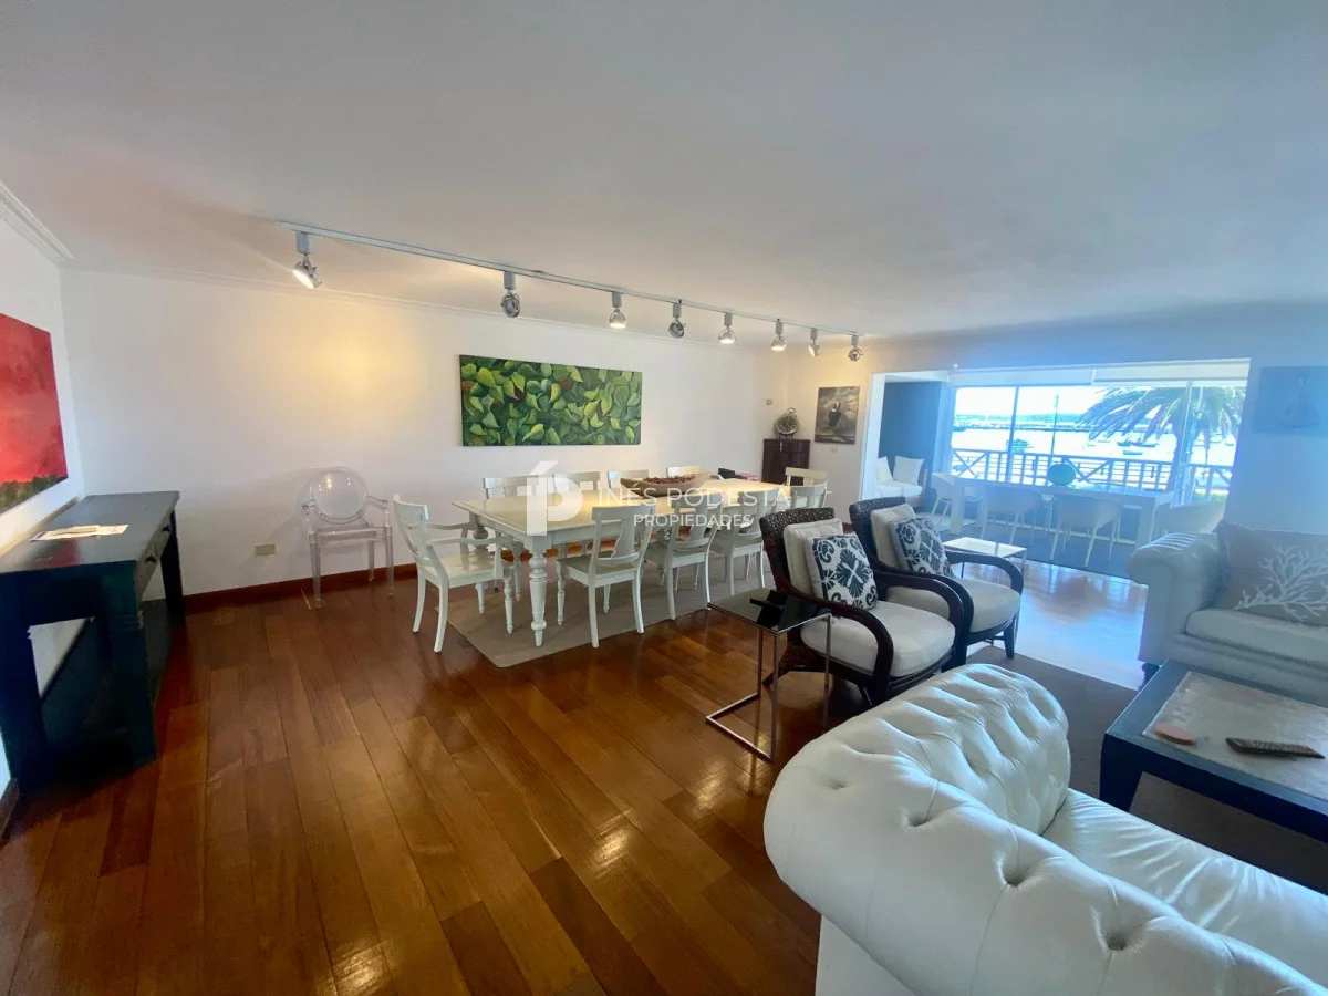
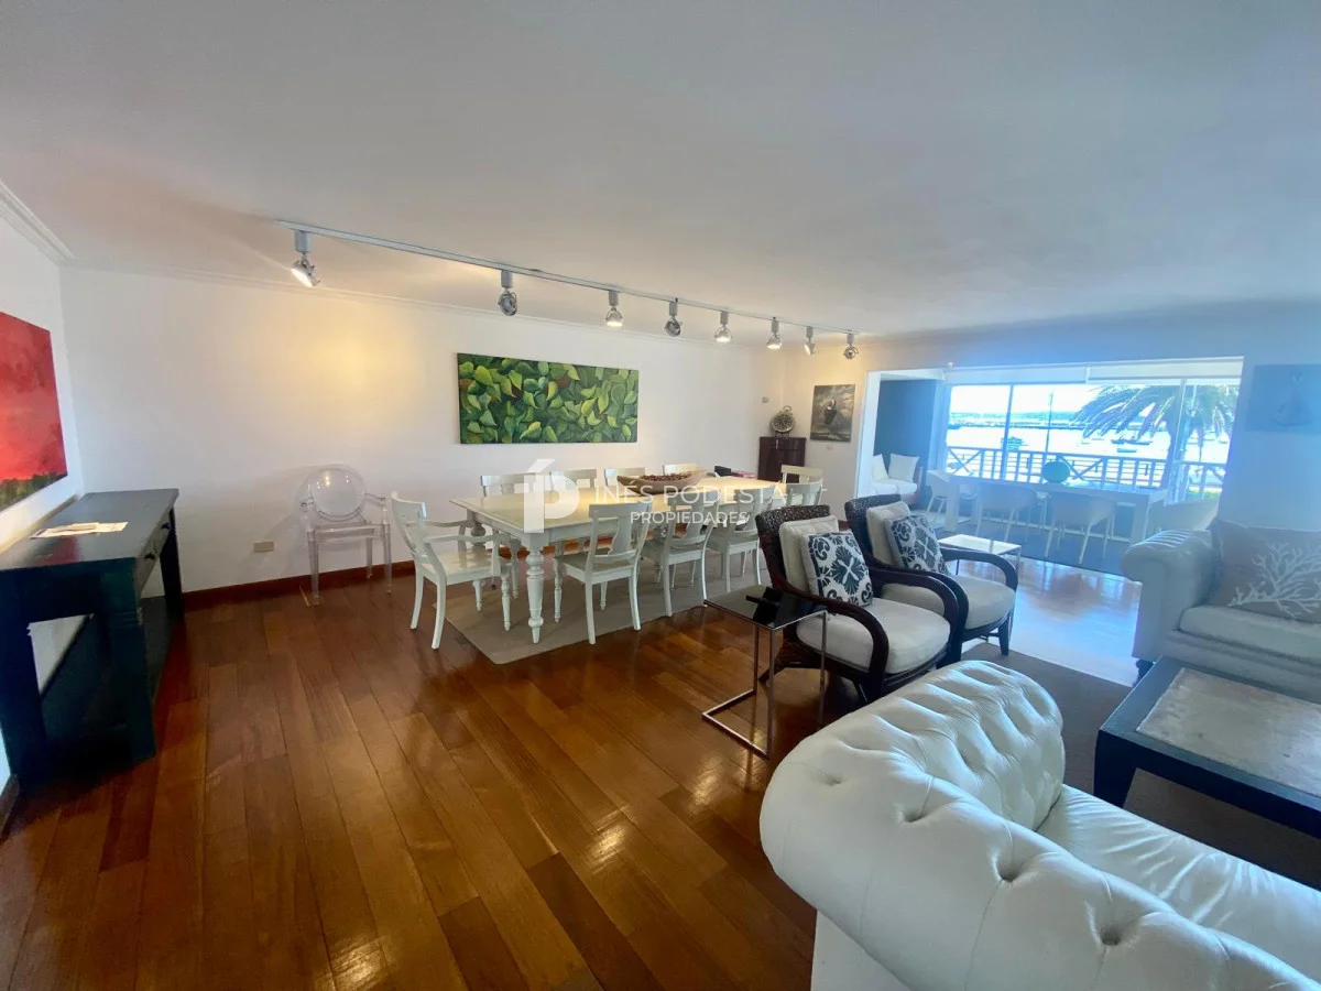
- coaster [1153,723,1197,745]
- remote control [1224,737,1327,760]
